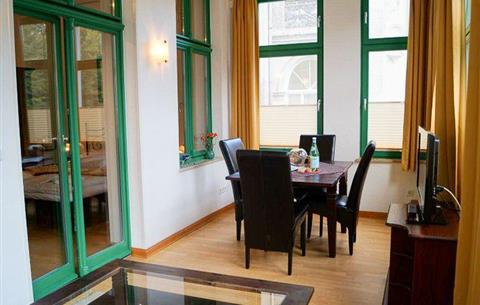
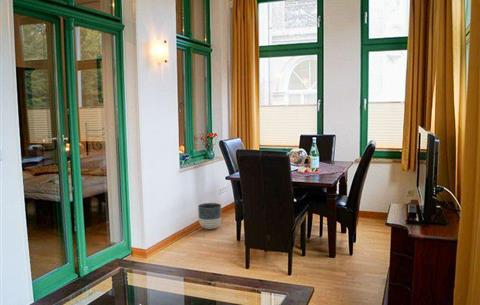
+ planter [197,202,222,230]
